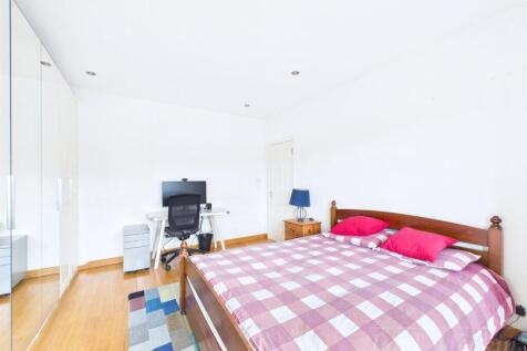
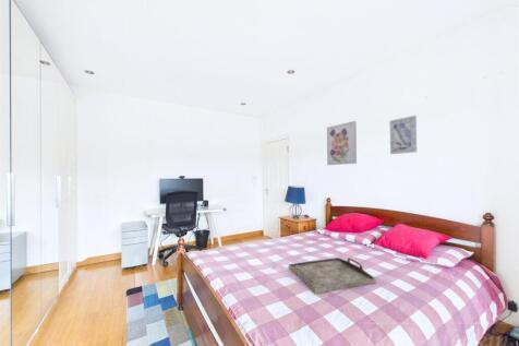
+ wall art [389,115,418,155]
+ serving tray [288,256,377,295]
+ wall art [326,120,358,166]
